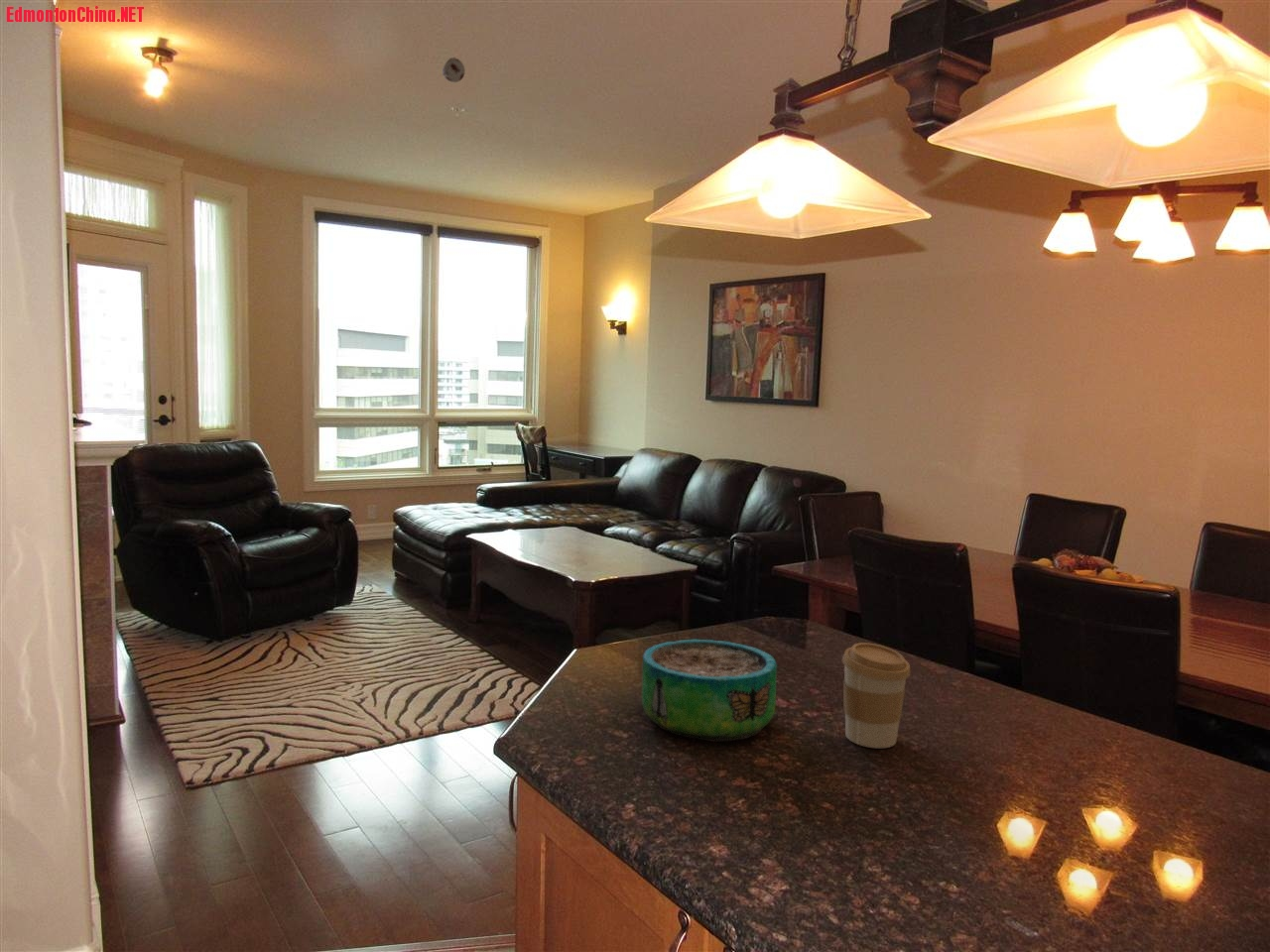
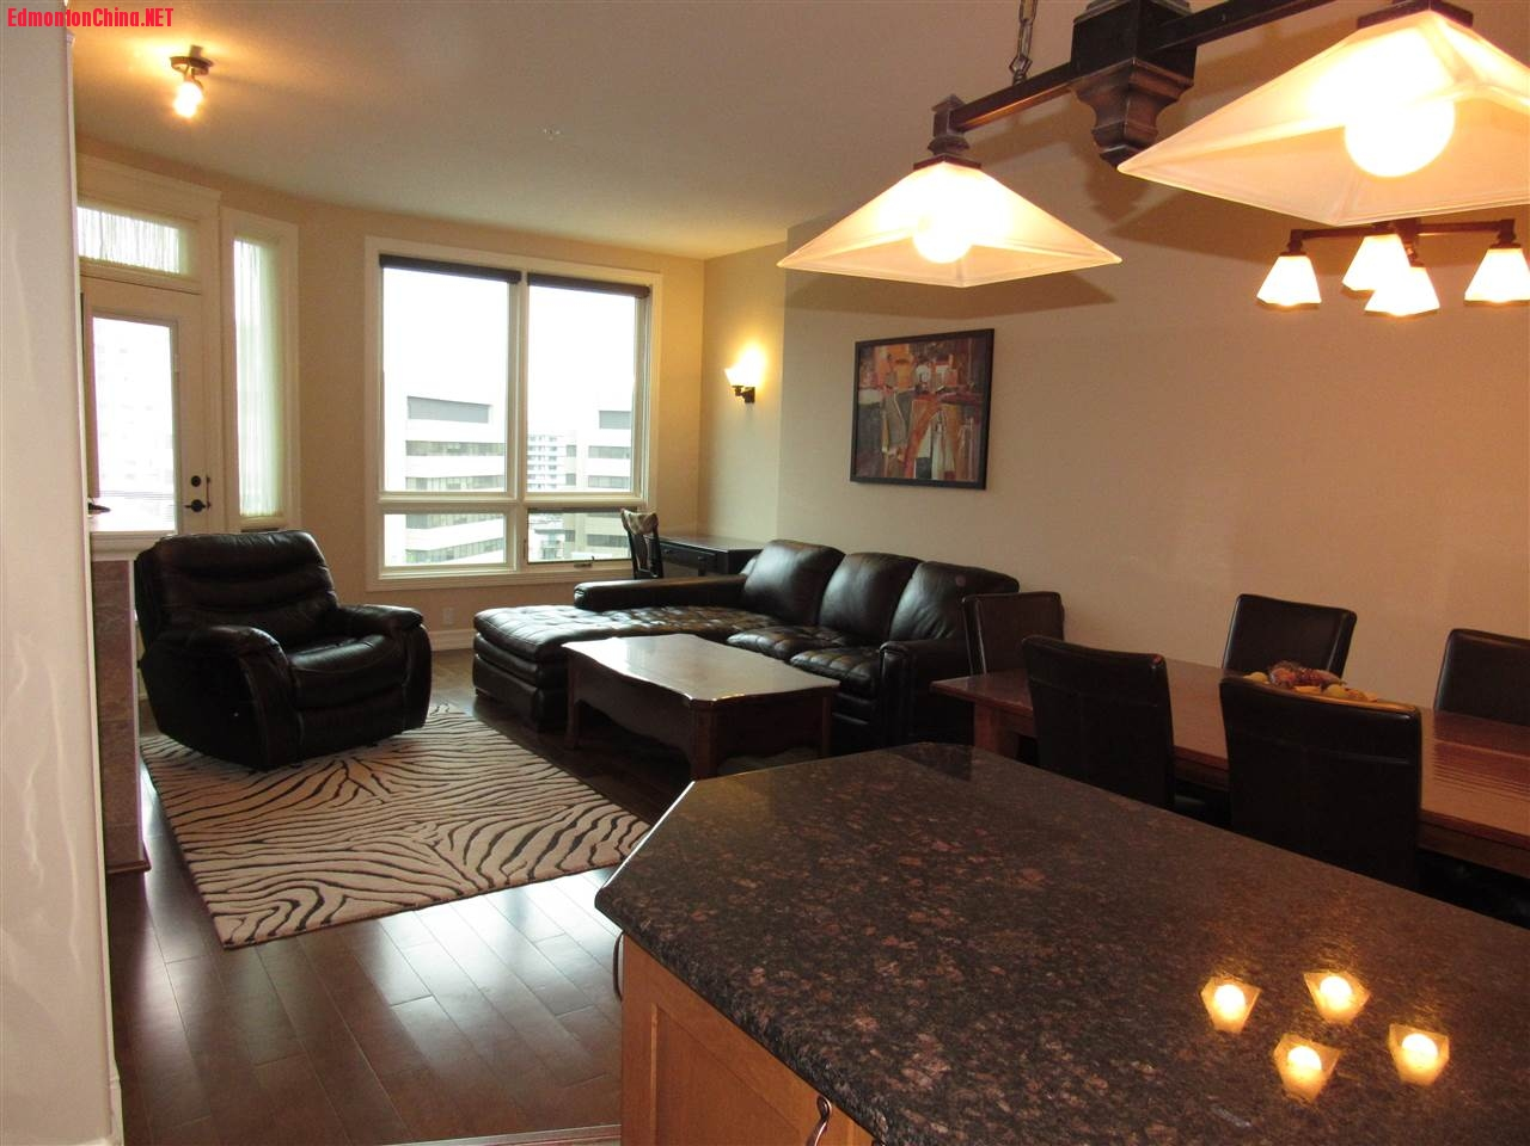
- smoke detector [442,57,466,83]
- coffee cup [841,642,911,749]
- decorative bowl [641,639,778,743]
